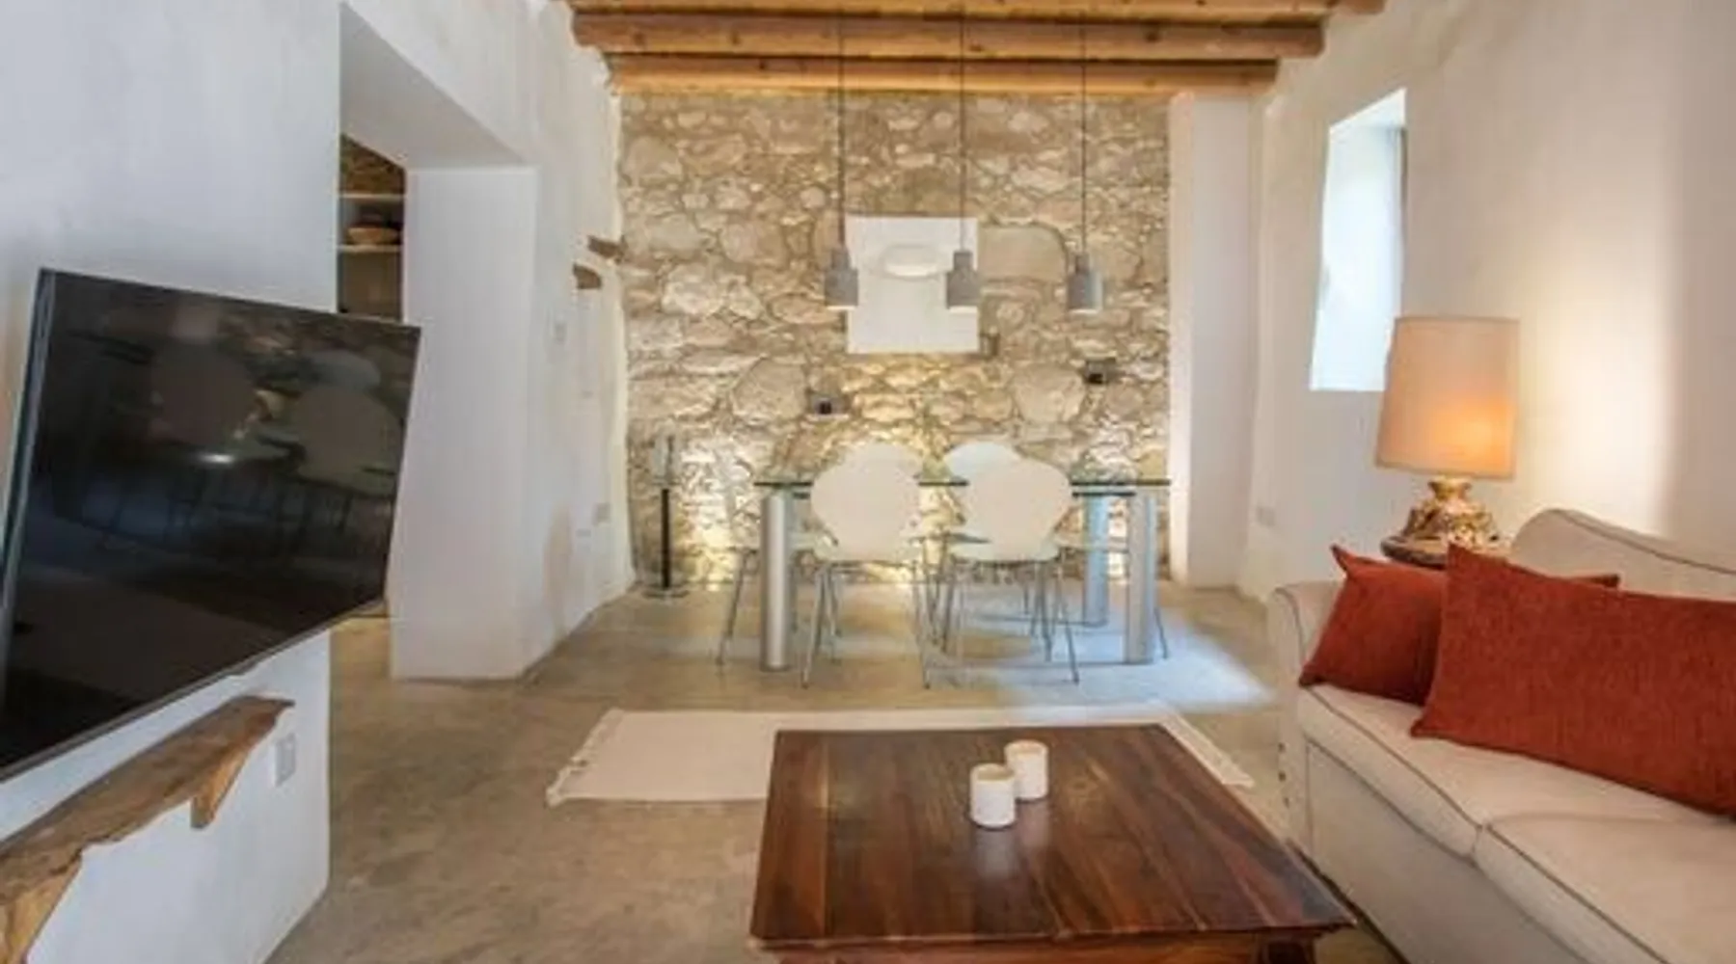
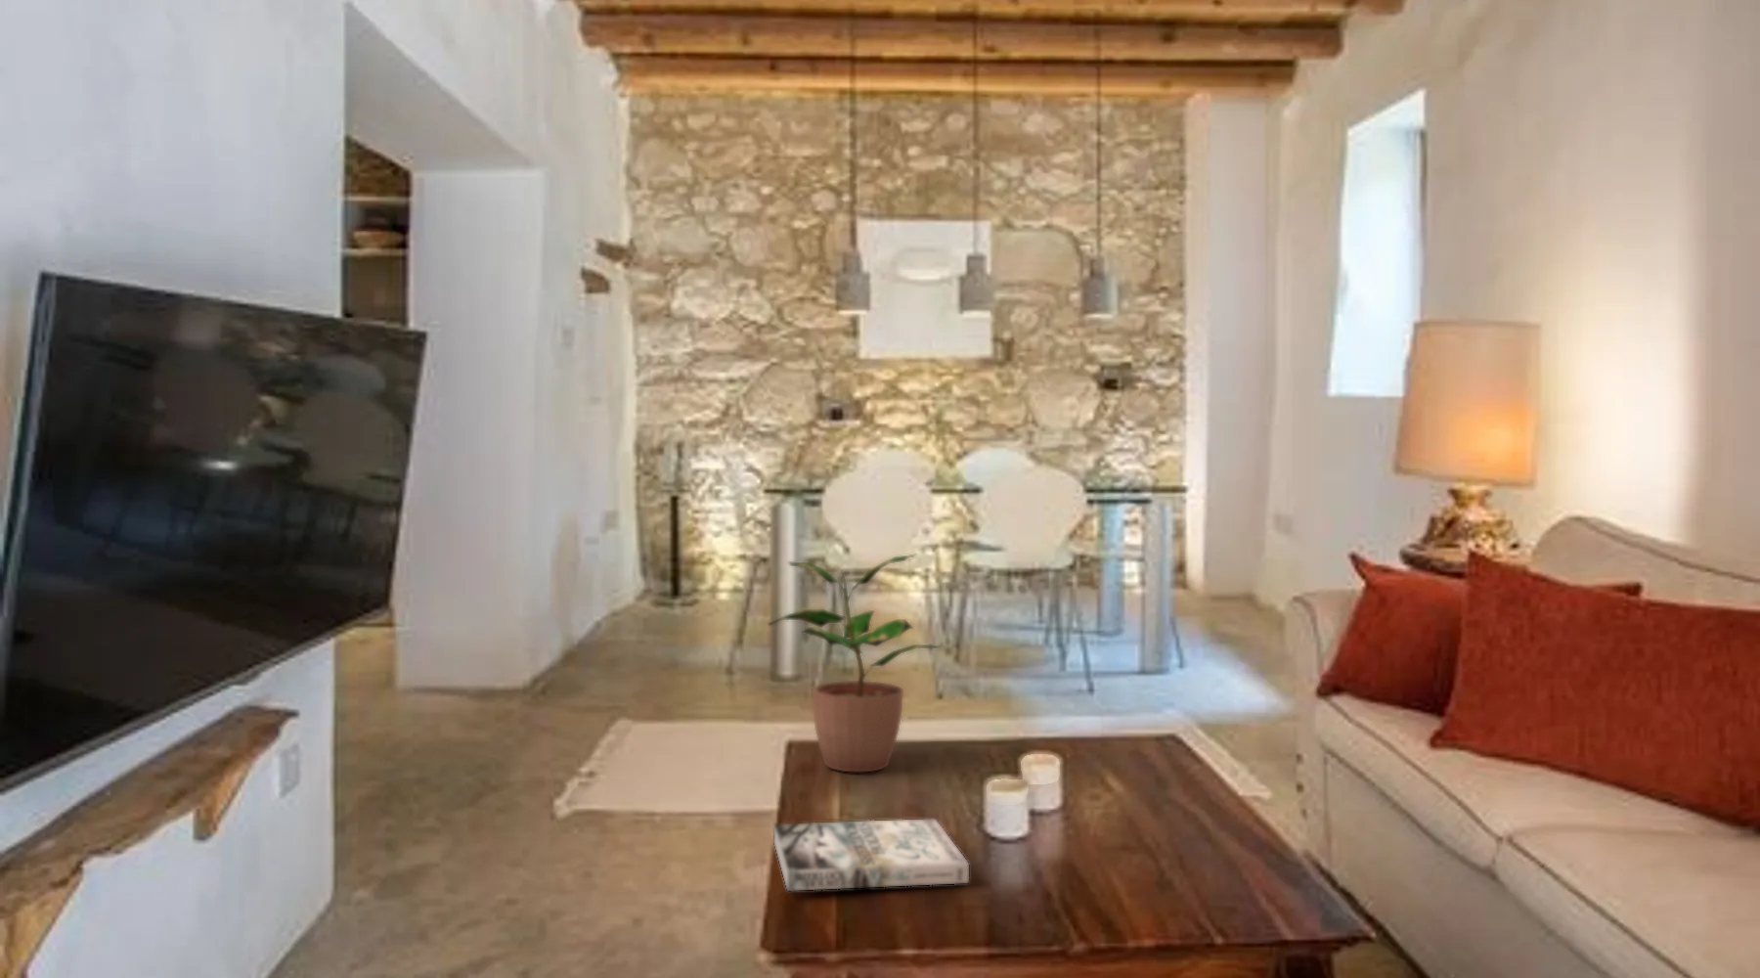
+ book [773,818,970,892]
+ potted plant [768,554,945,772]
